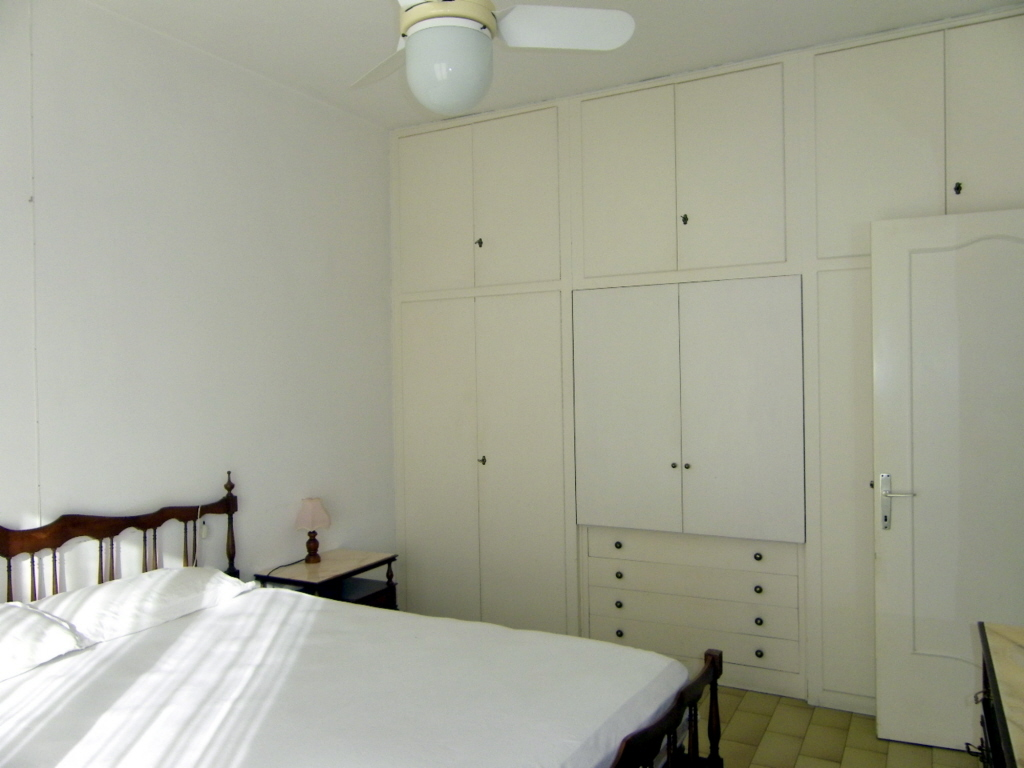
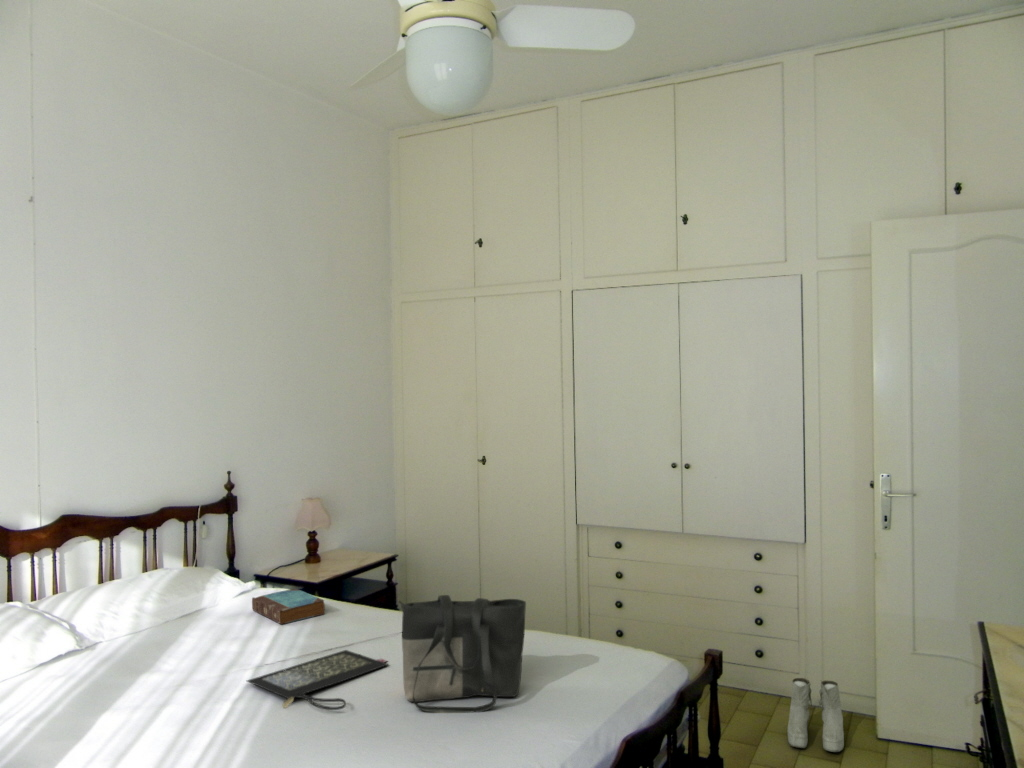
+ book [251,587,326,625]
+ clutch bag [246,649,390,711]
+ tote bag [397,594,527,714]
+ boots [787,677,845,753]
